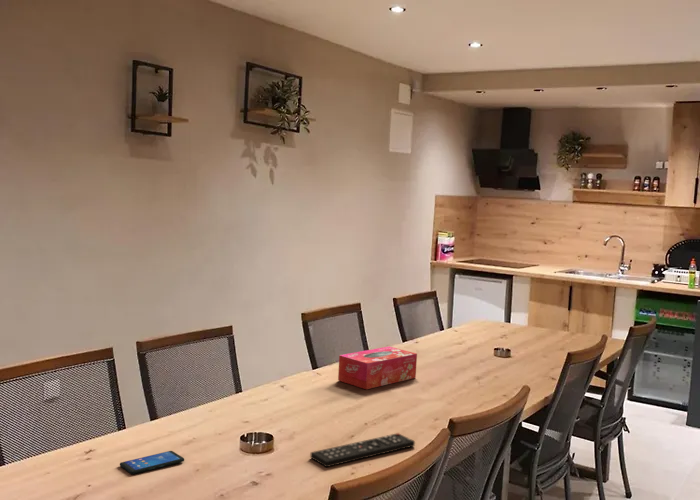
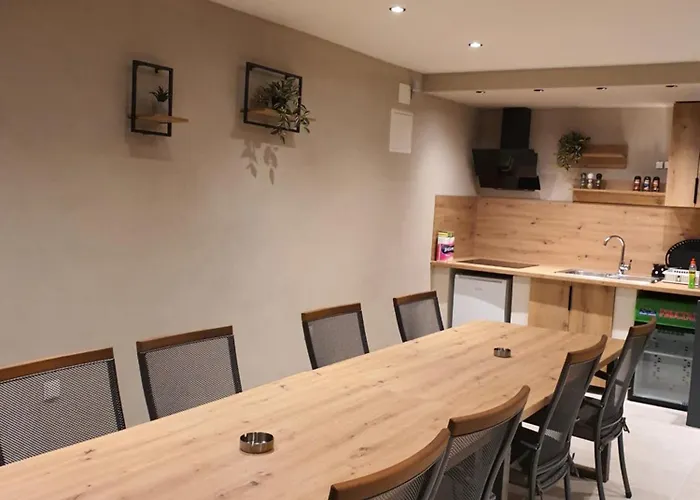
- tissue box [337,346,418,390]
- remote control [309,432,416,468]
- smartphone [119,450,185,475]
